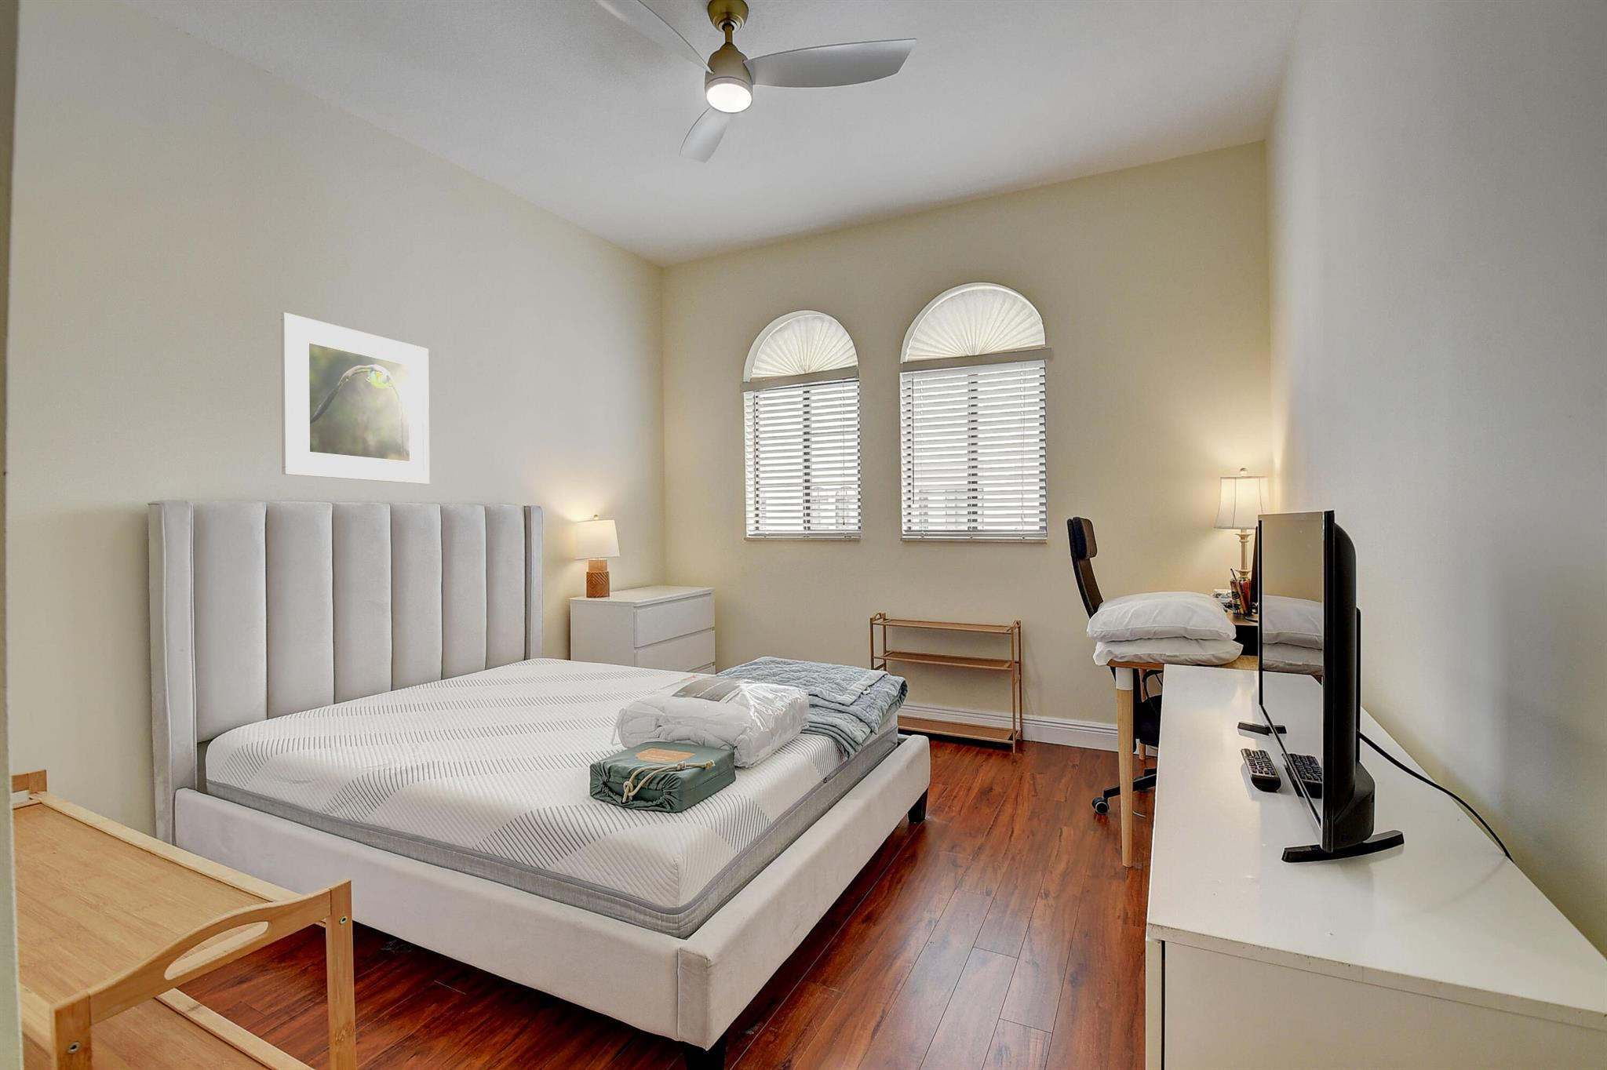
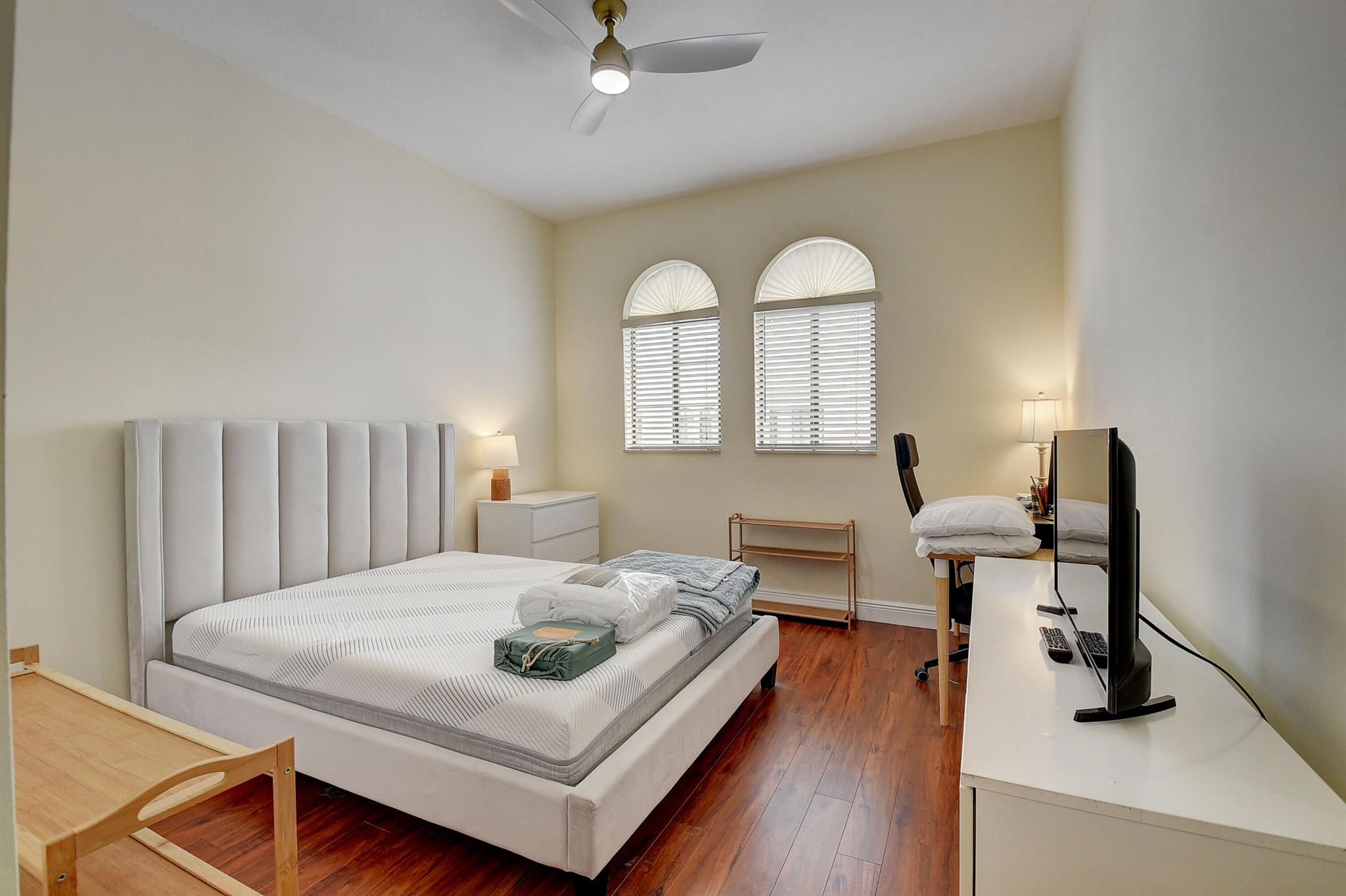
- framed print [281,312,430,485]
